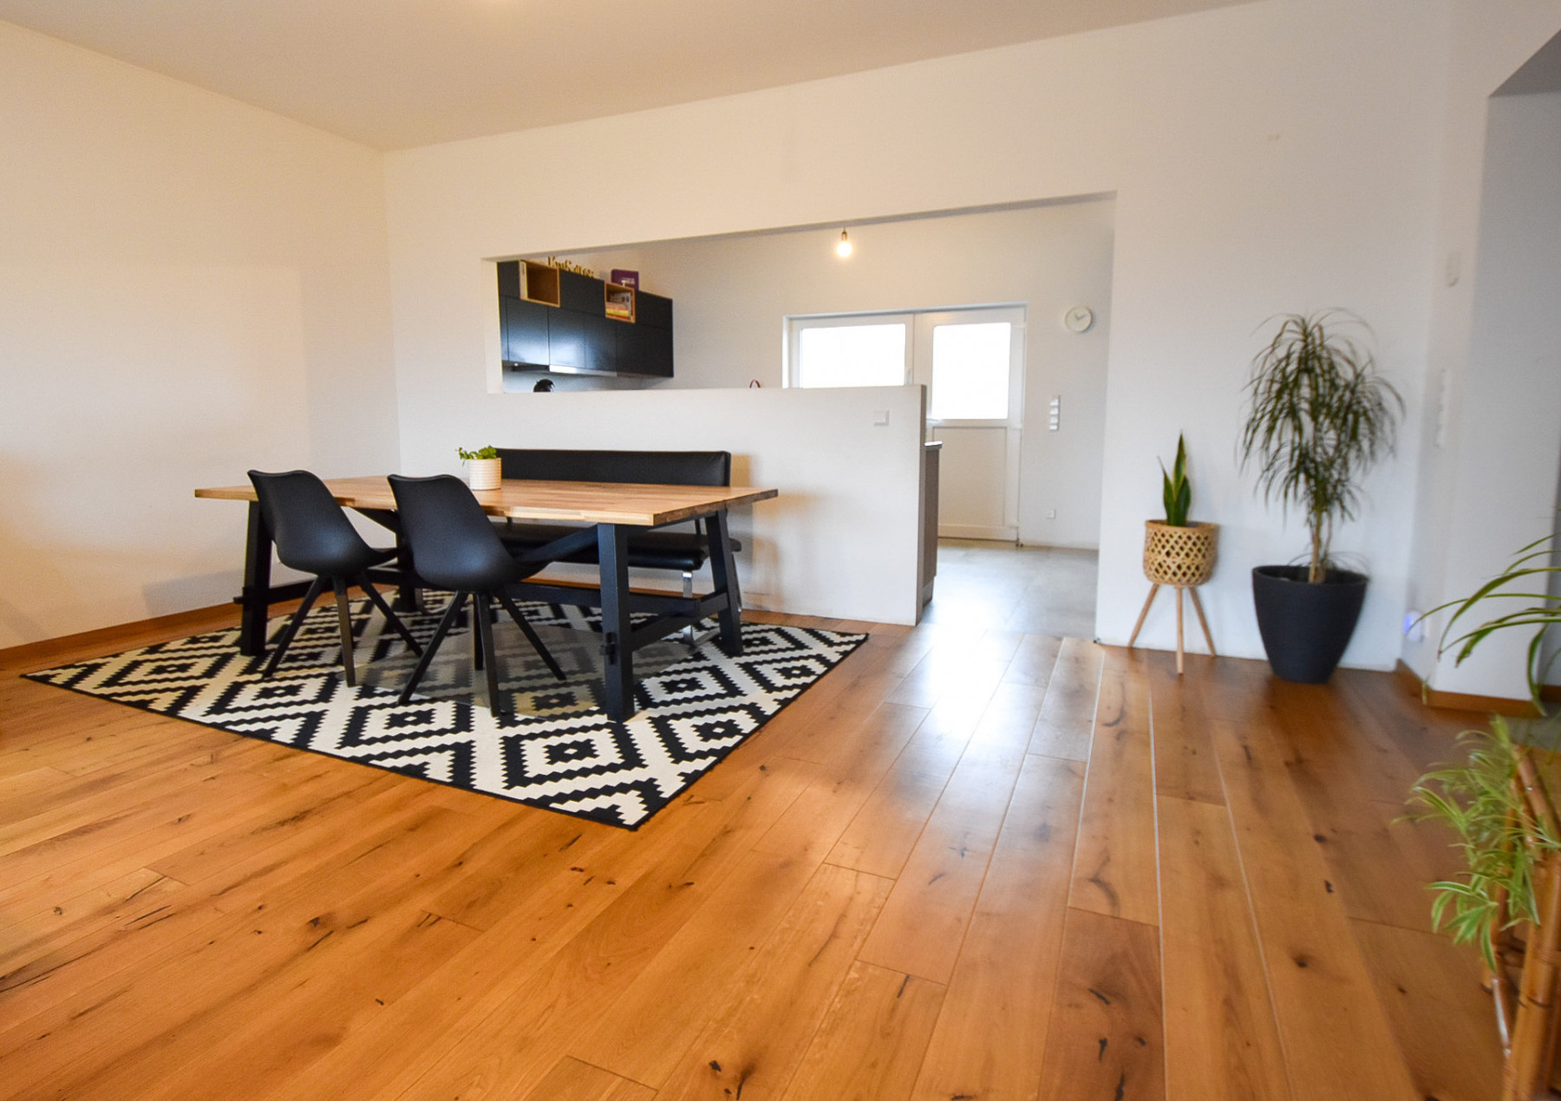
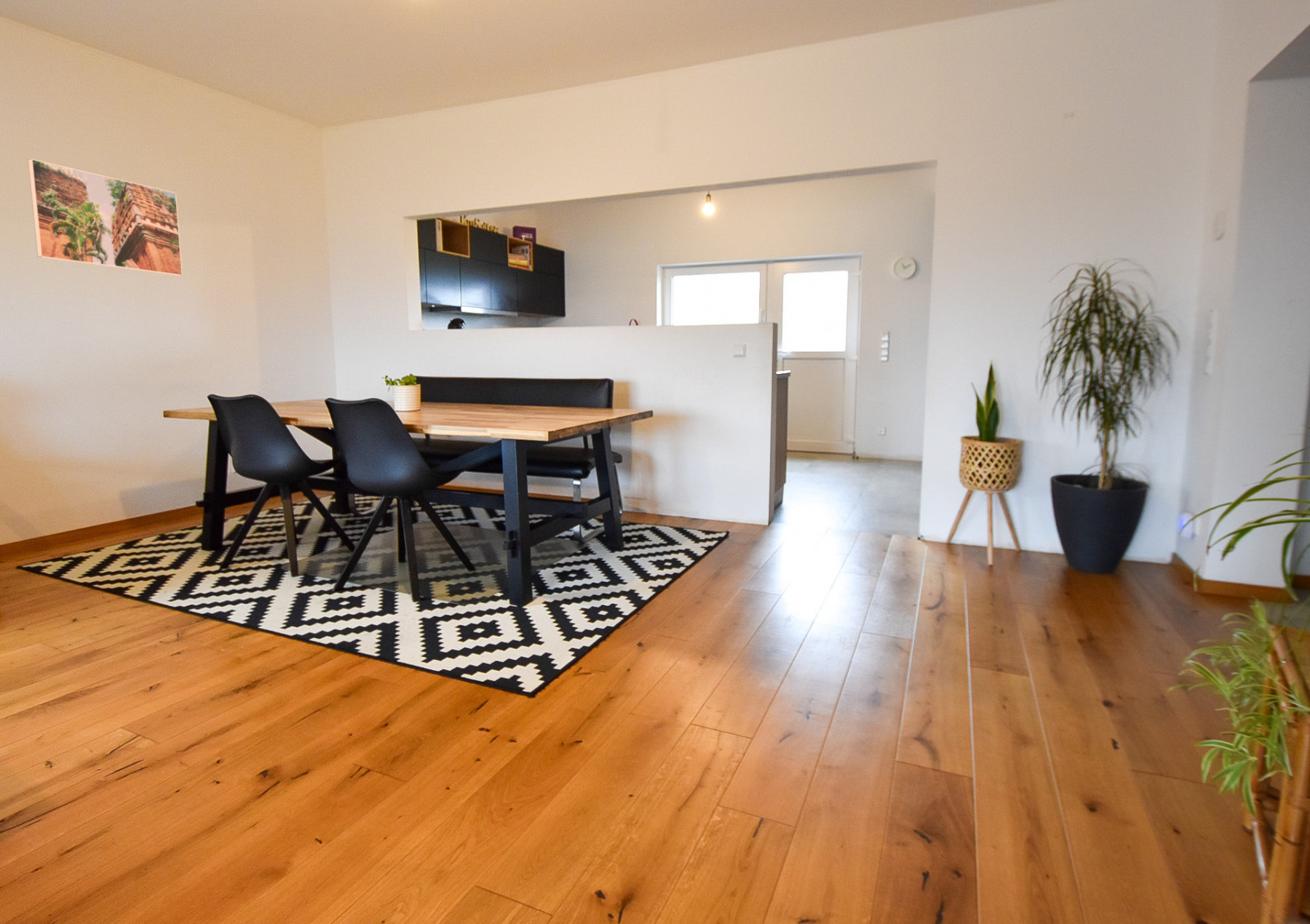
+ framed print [27,158,183,276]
